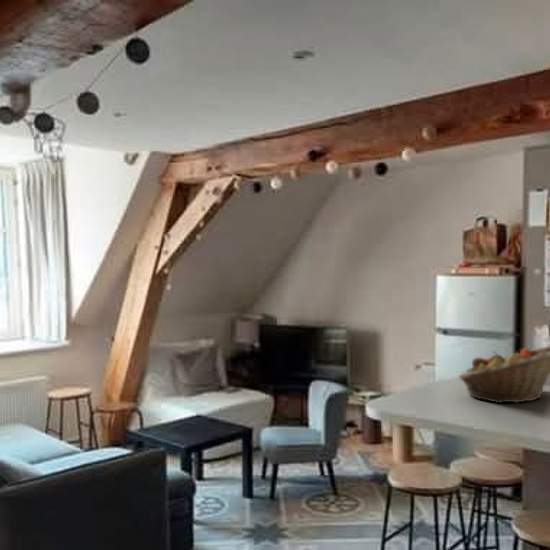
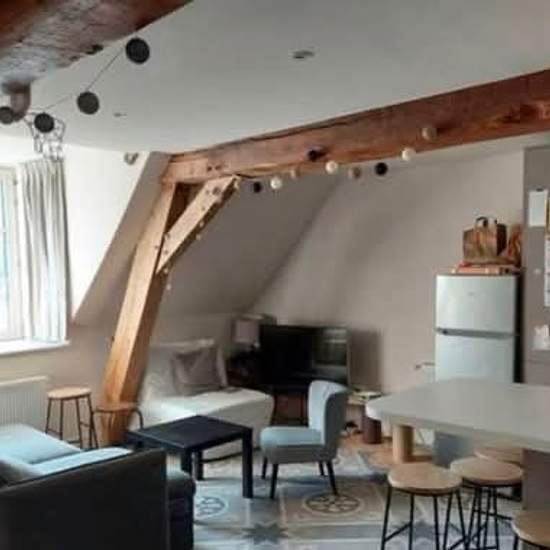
- fruit basket [457,345,550,404]
